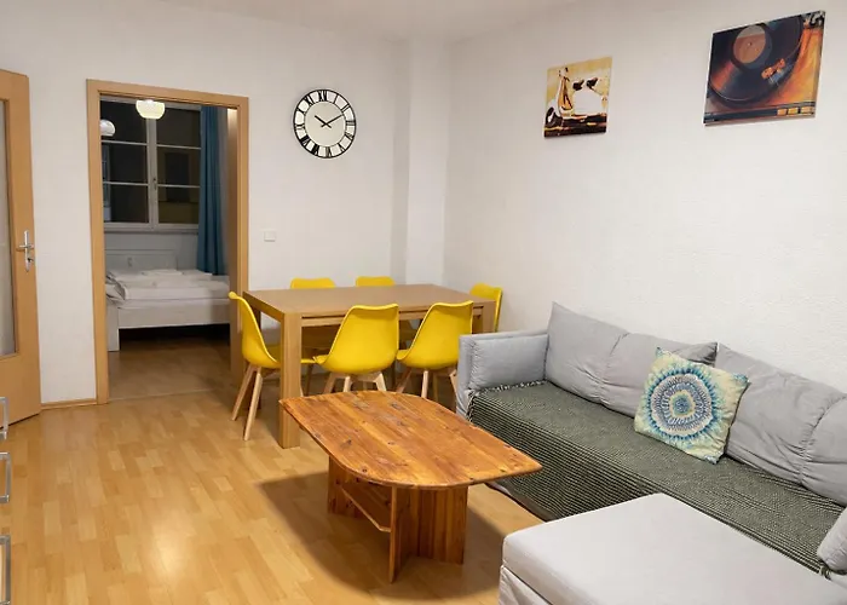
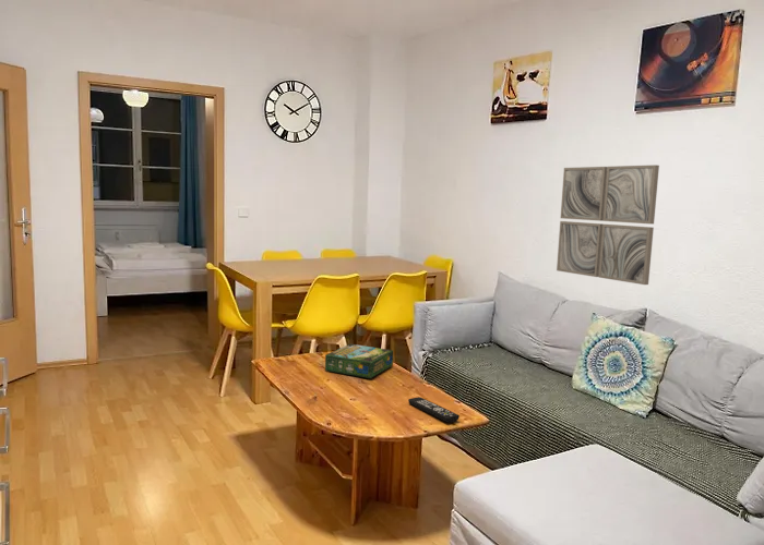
+ wall art [556,164,660,286]
+ board game [324,343,394,379]
+ remote control [407,396,461,423]
